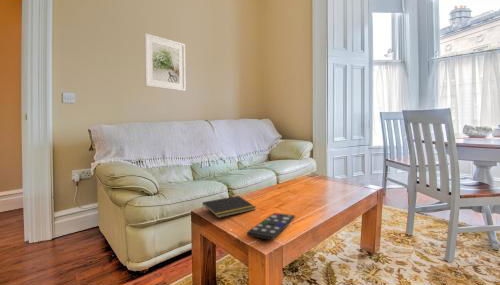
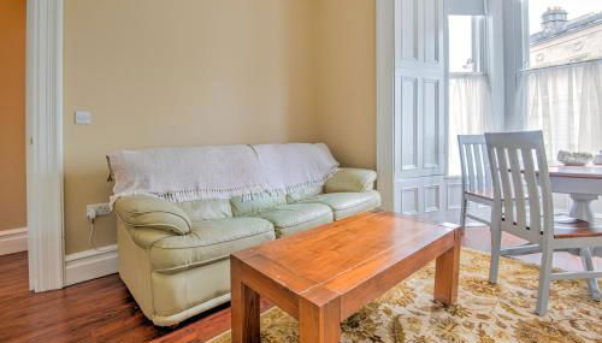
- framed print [143,32,187,92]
- notepad [201,195,257,219]
- remote control [246,212,296,241]
